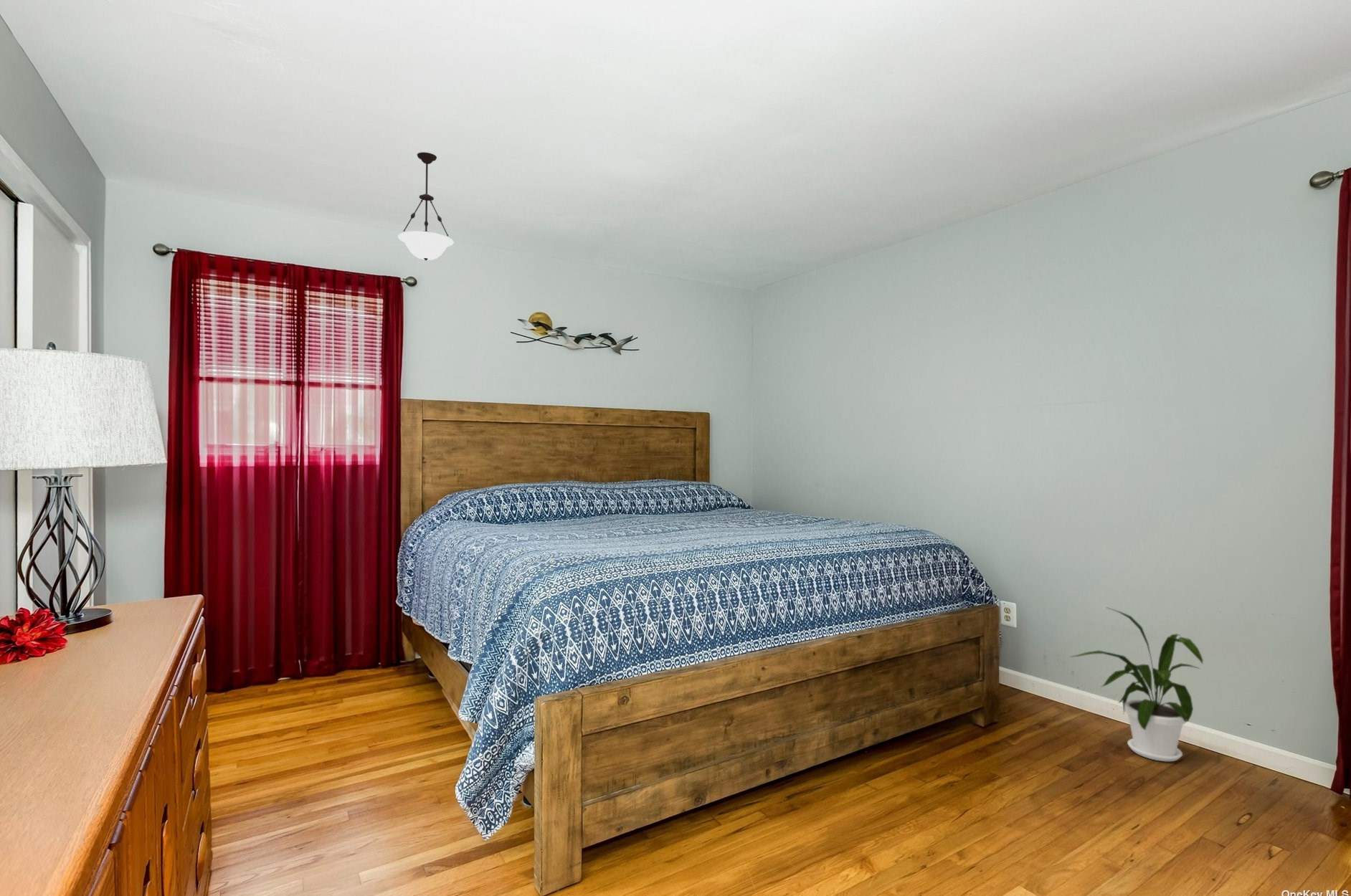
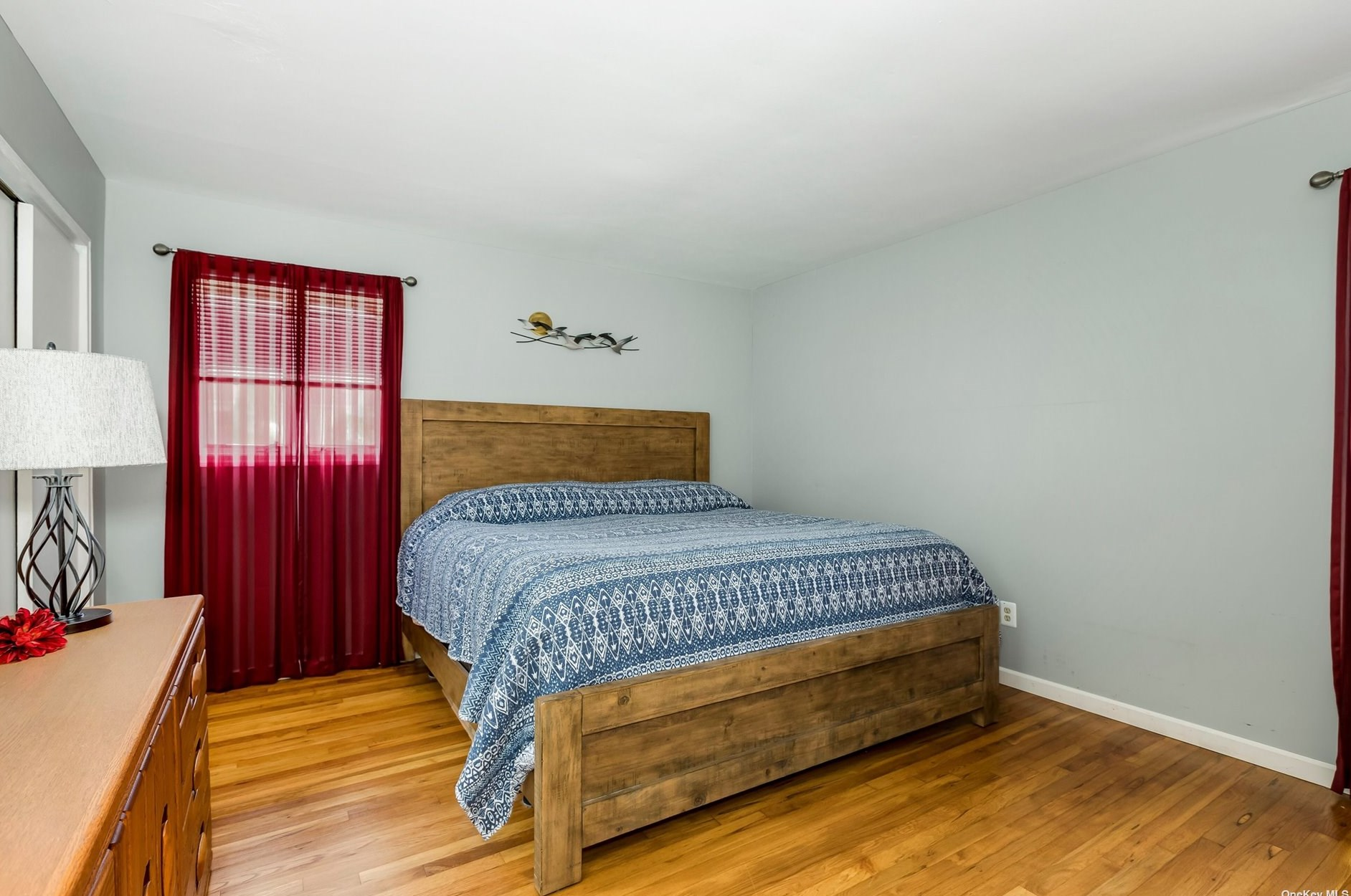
- pendant light [397,151,454,261]
- house plant [1071,606,1204,762]
